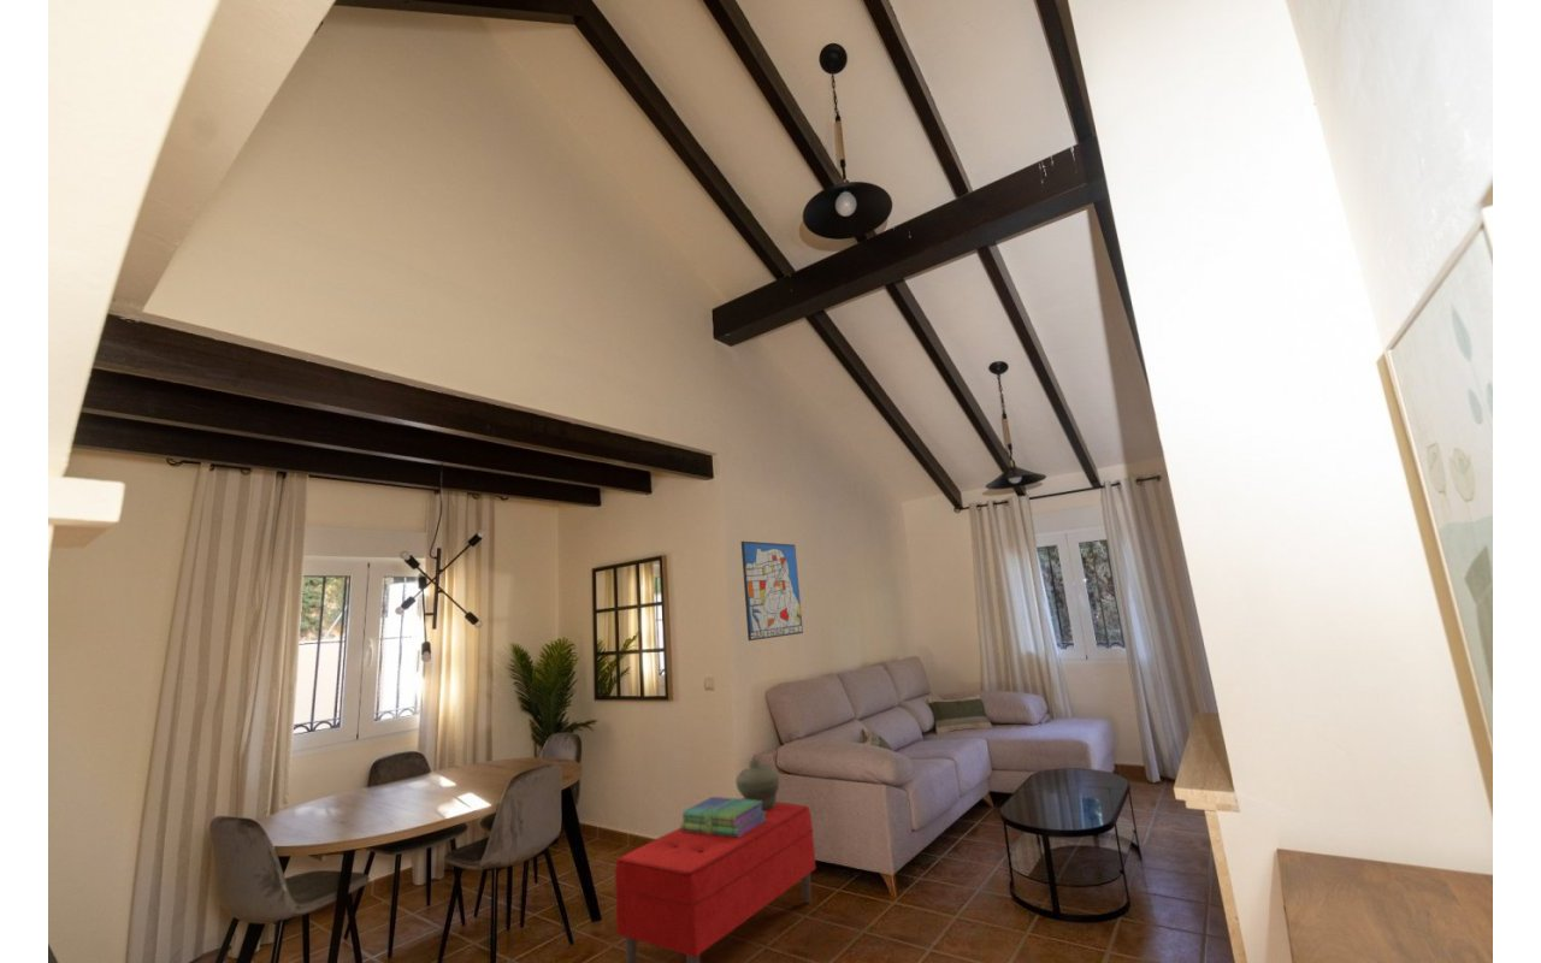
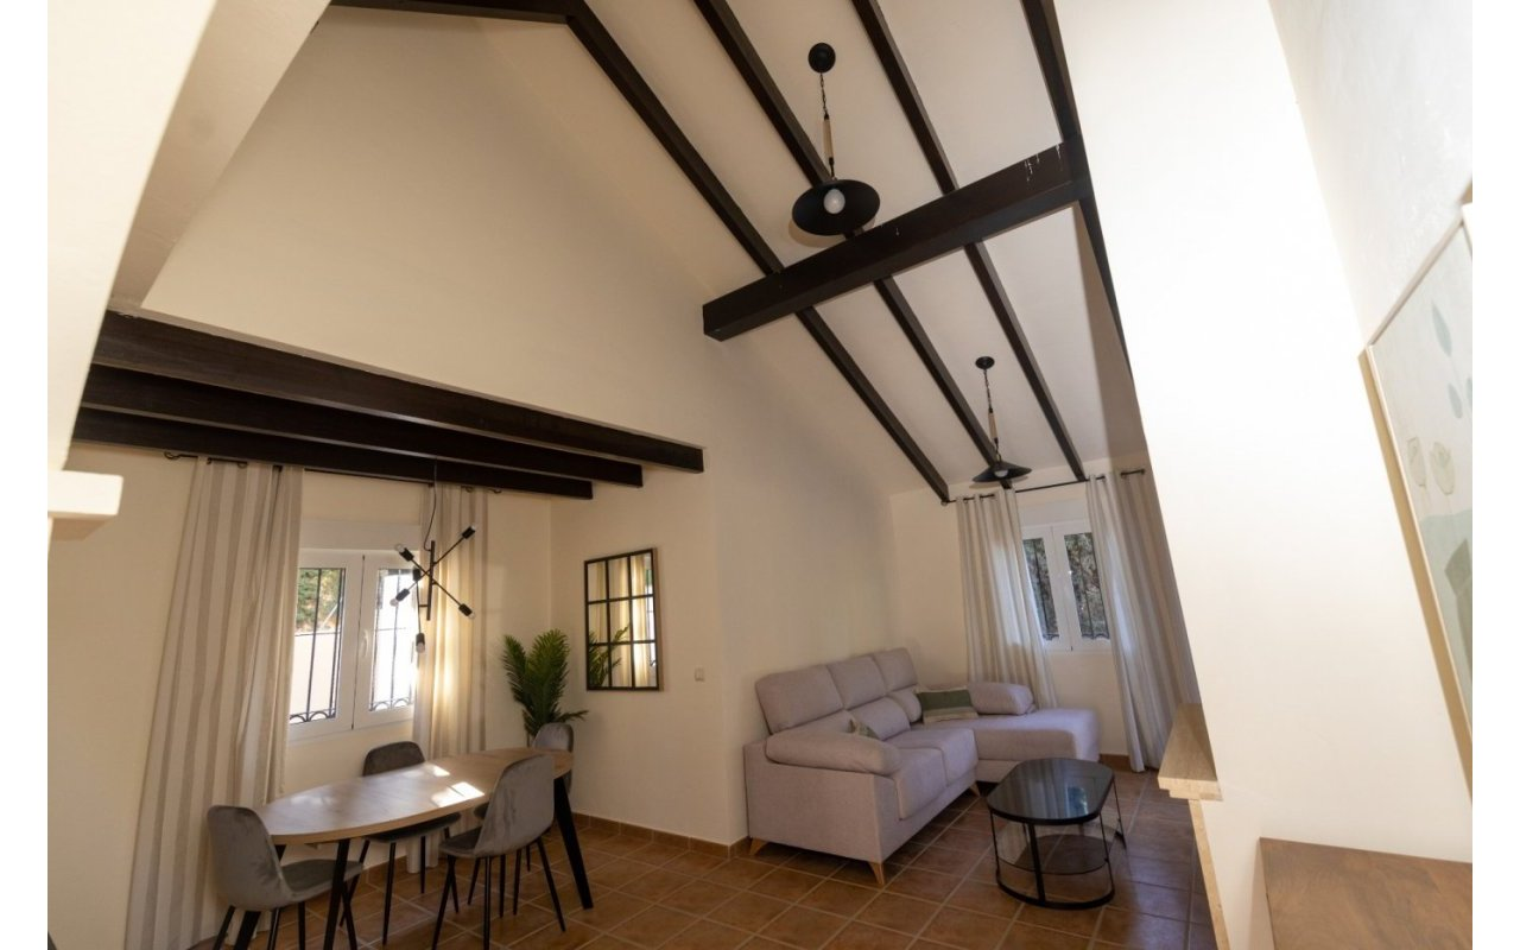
- wall art [740,540,804,642]
- jar [734,757,780,810]
- stack of books [679,796,767,837]
- bench [614,797,817,963]
